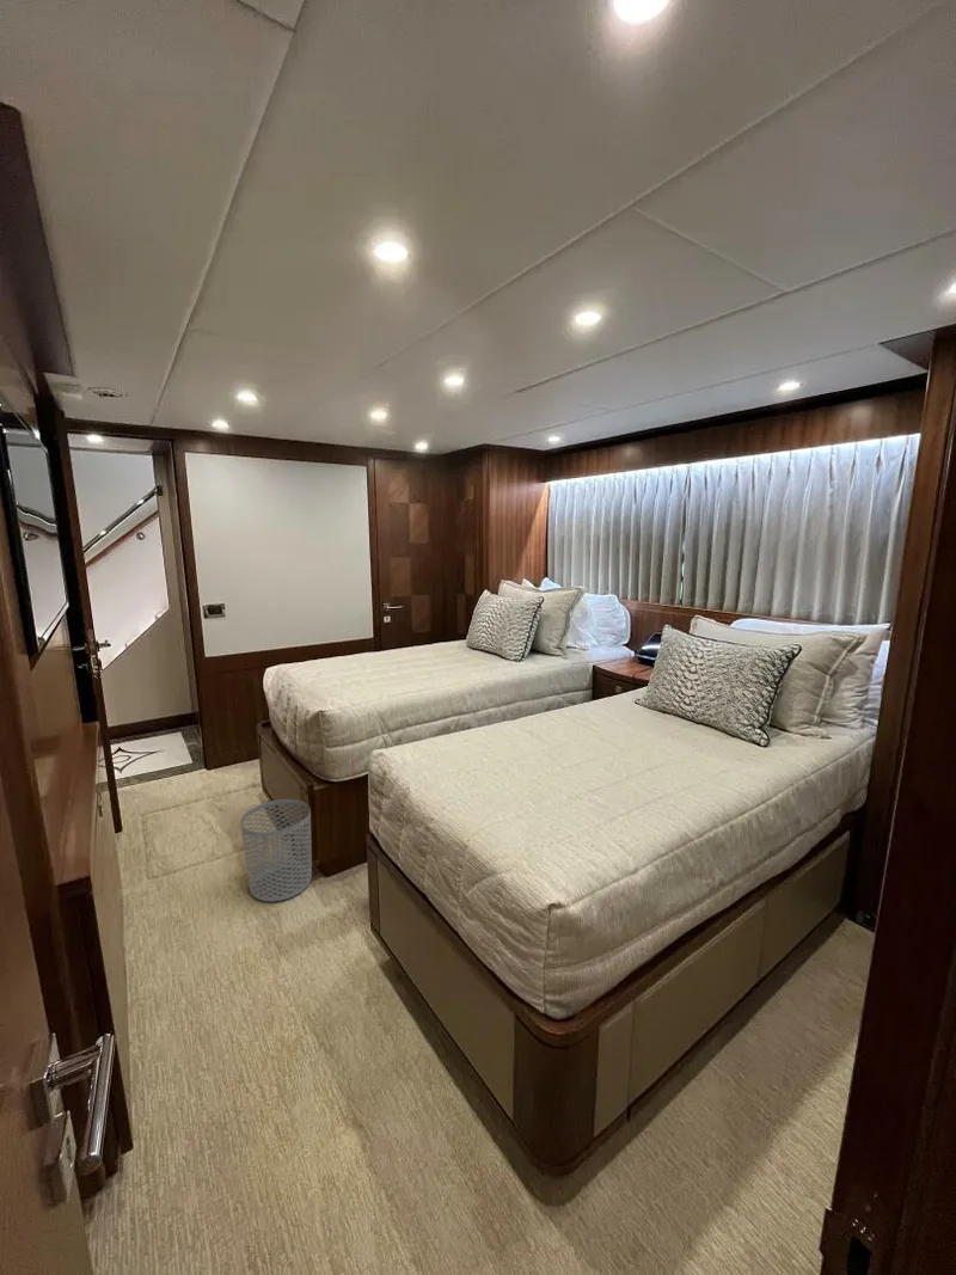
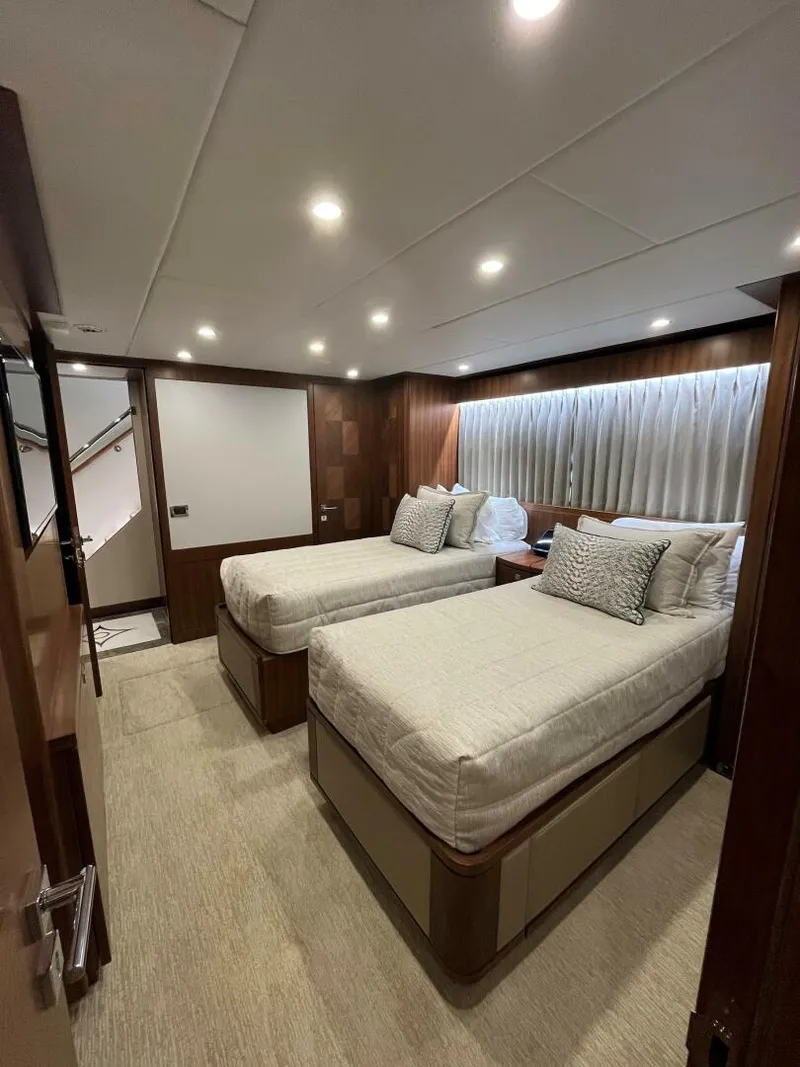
- waste bin [239,798,313,902]
